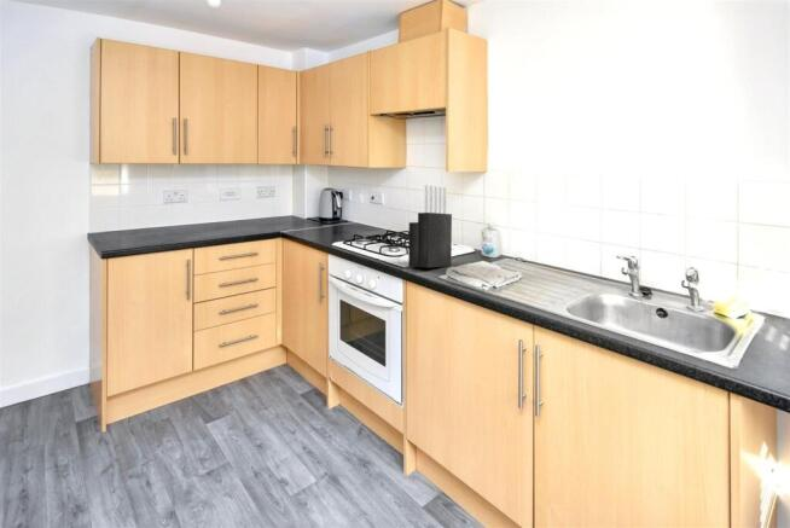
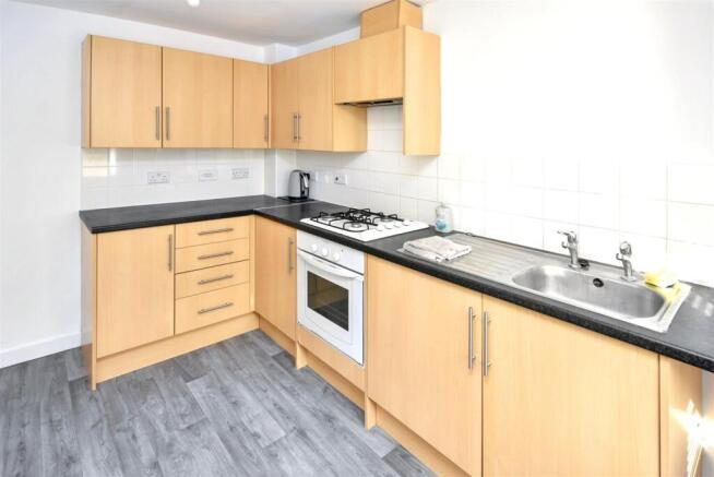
- knife block [407,184,453,268]
